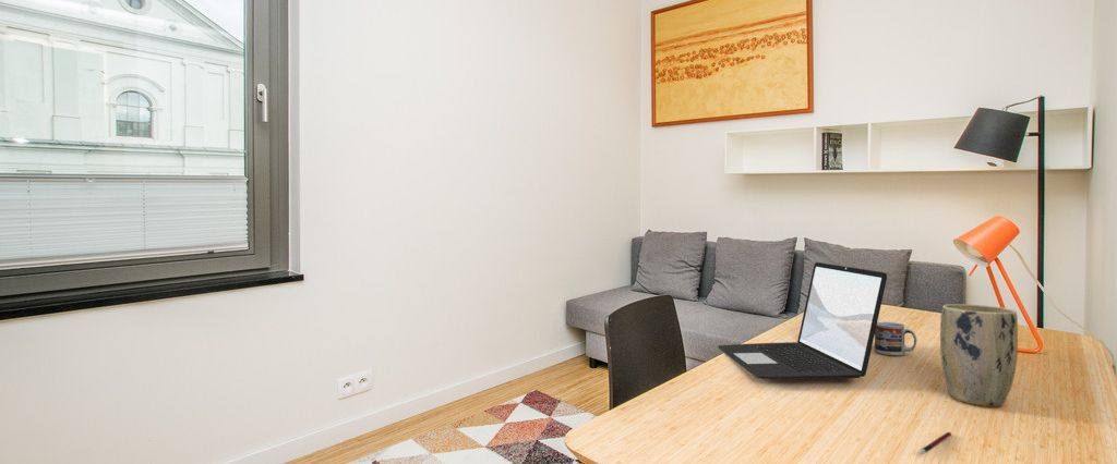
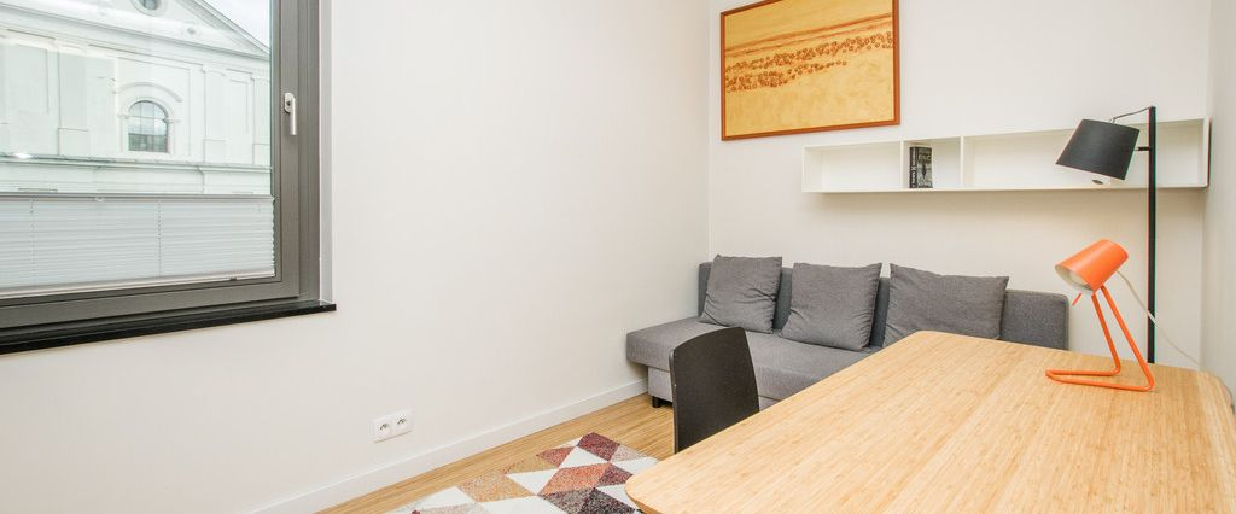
- laptop [717,261,888,380]
- pen [918,431,952,455]
- plant pot [939,303,1019,407]
- cup [874,321,917,356]
